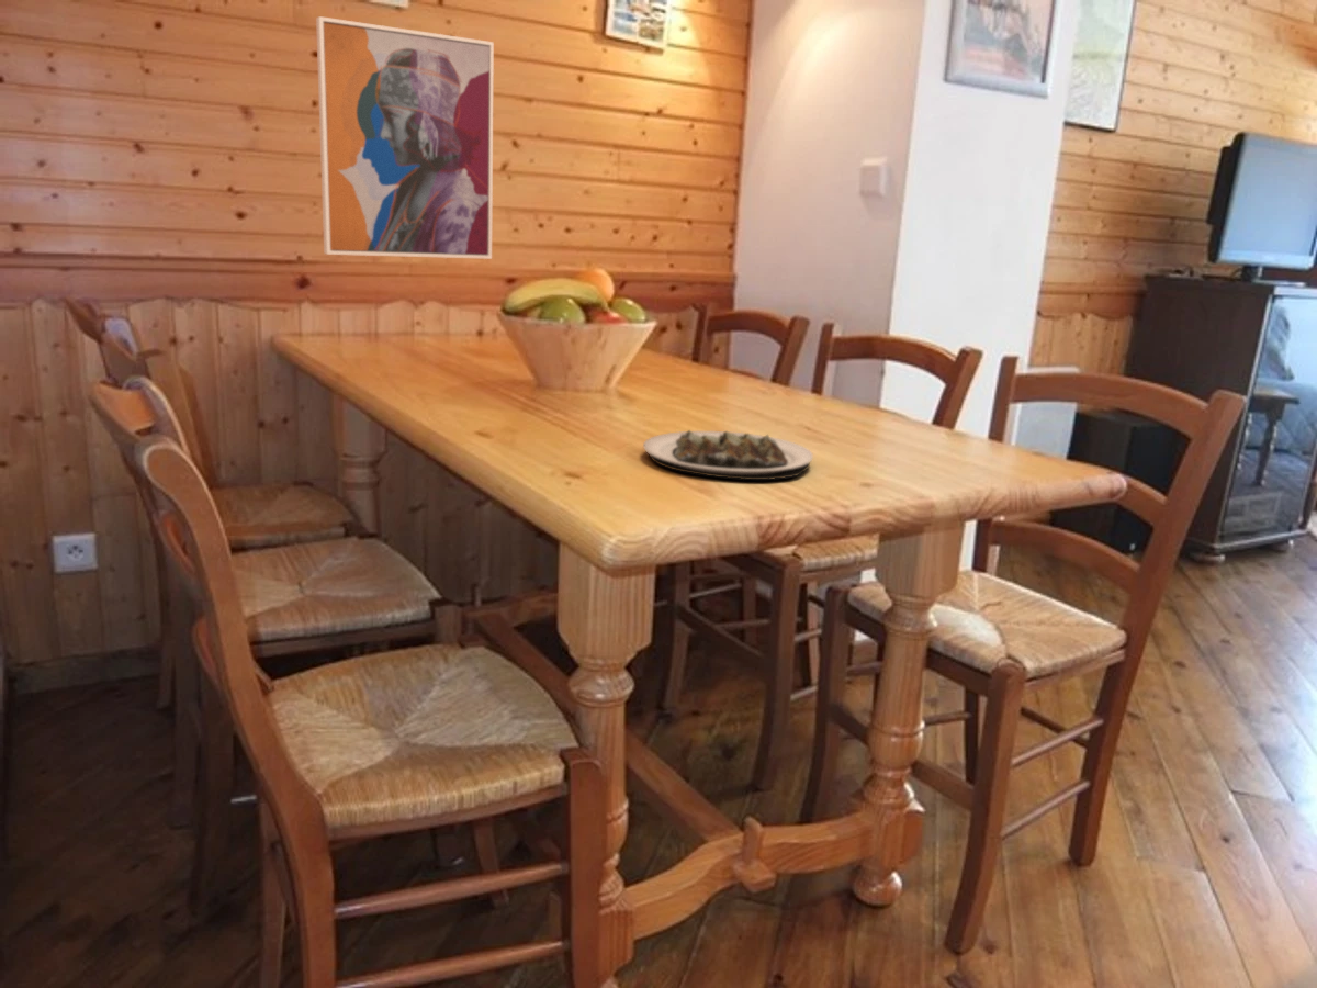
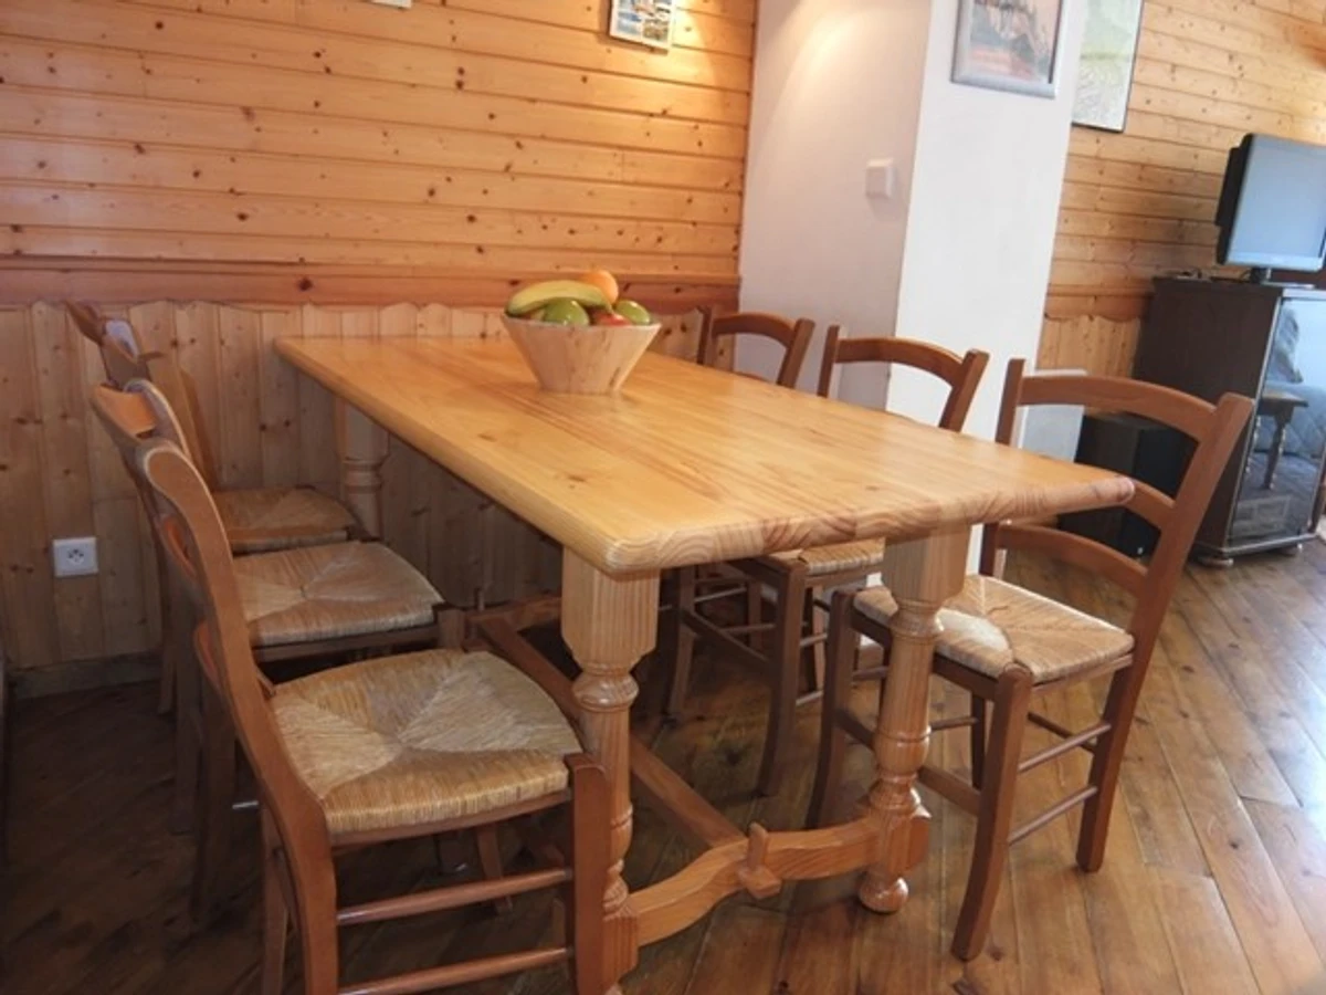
- wall art [315,15,495,260]
- plate [642,429,813,481]
